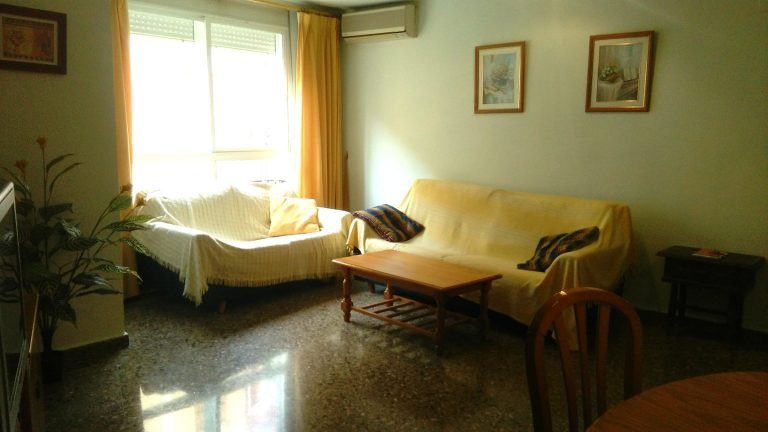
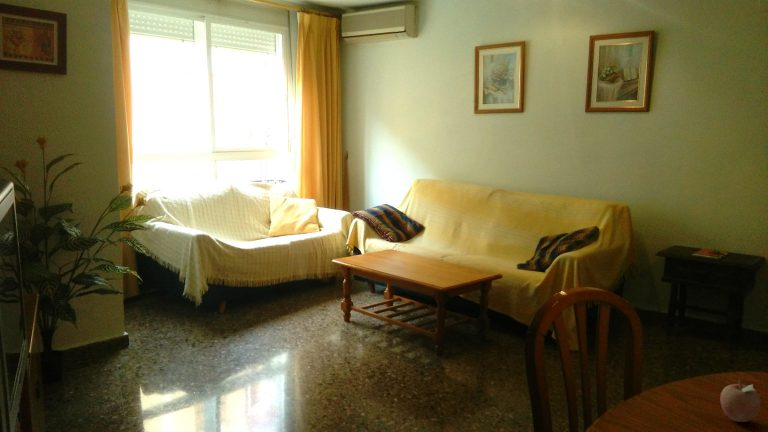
+ fruit [719,378,762,423]
